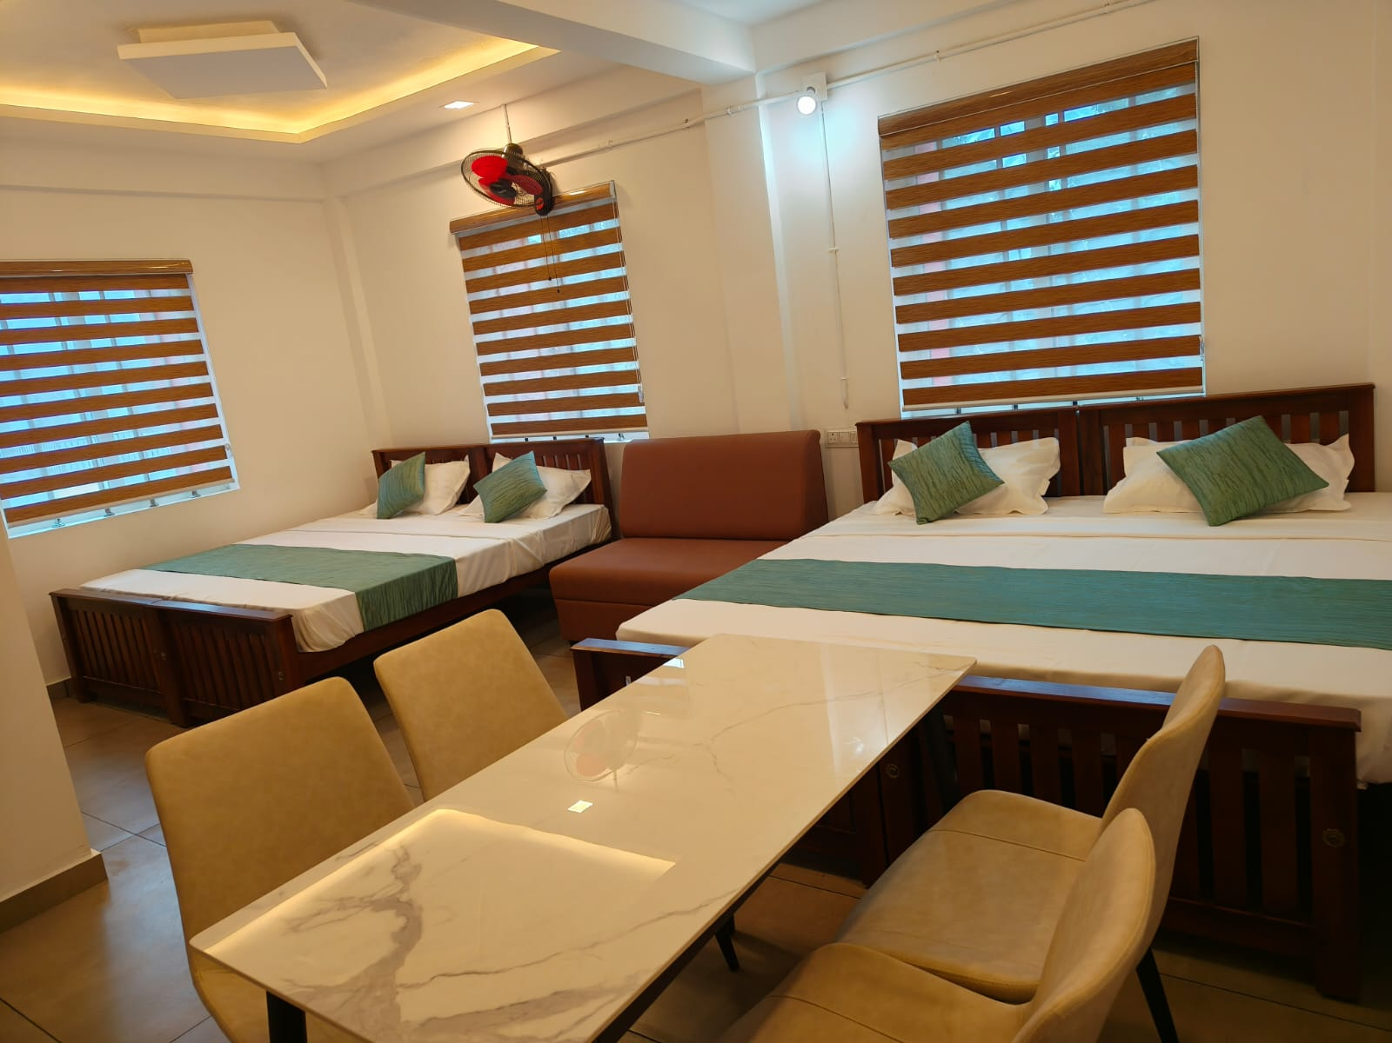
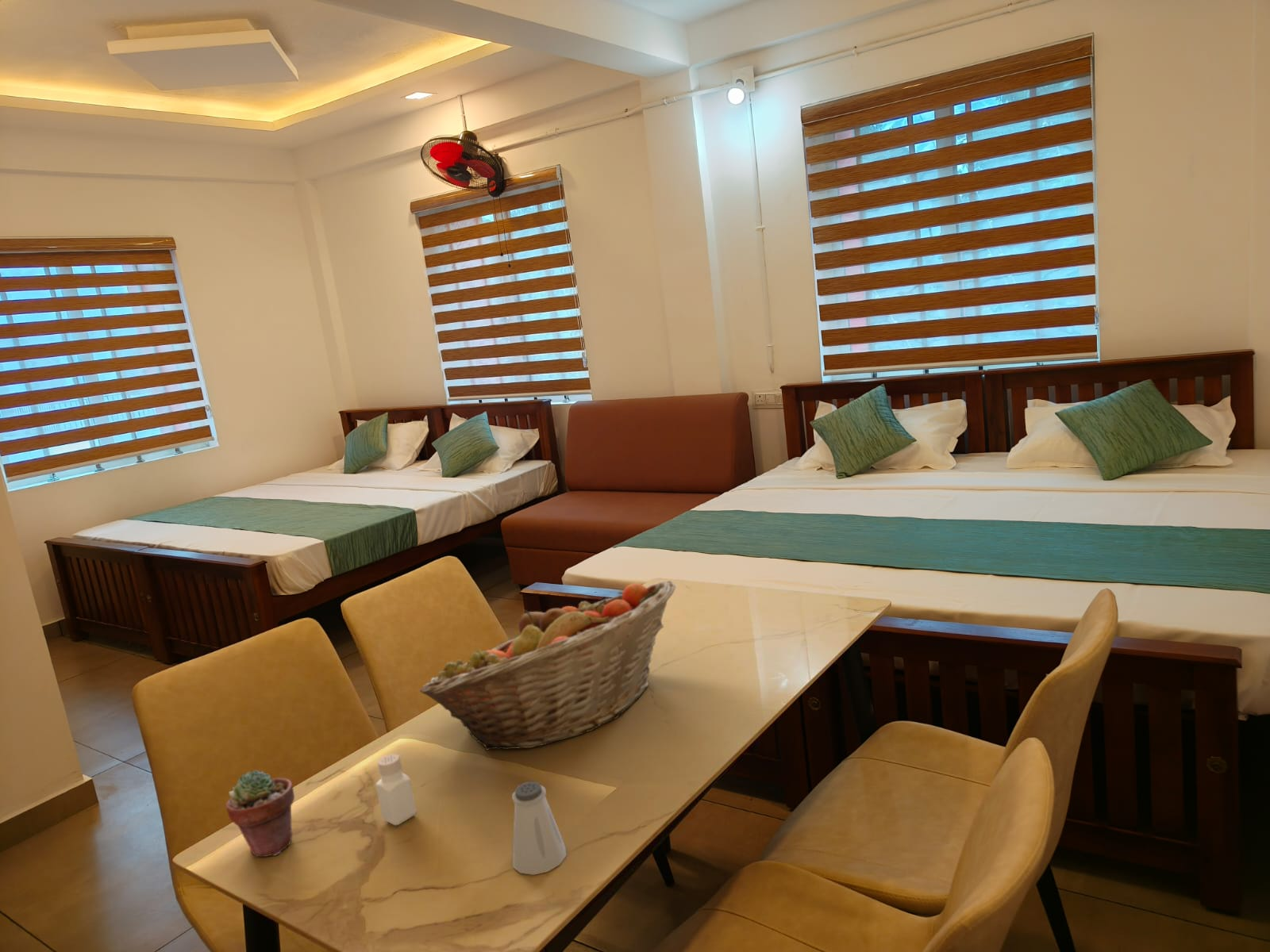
+ fruit basket [419,580,676,750]
+ potted succulent [225,769,295,858]
+ pepper shaker [375,754,418,826]
+ saltshaker [511,781,568,876]
